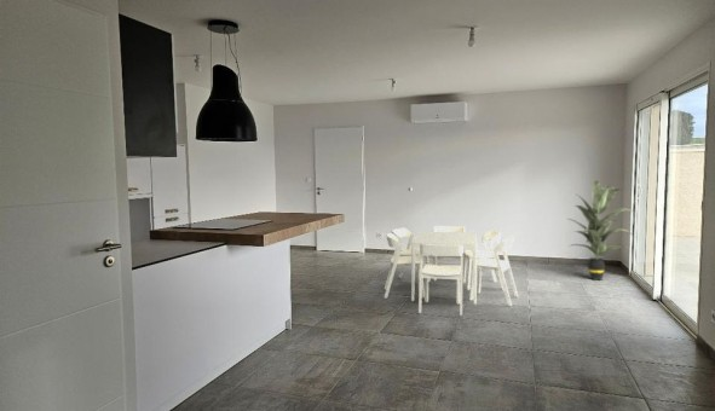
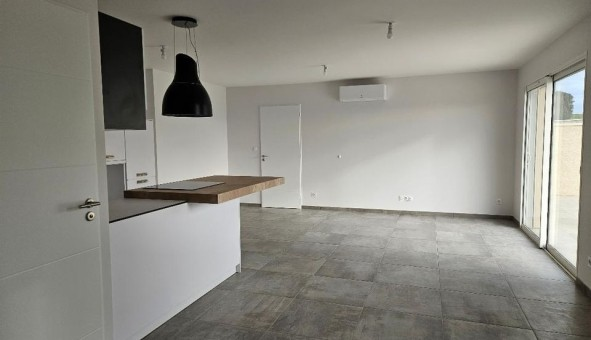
- dining set [384,225,519,317]
- indoor plant [567,180,635,282]
